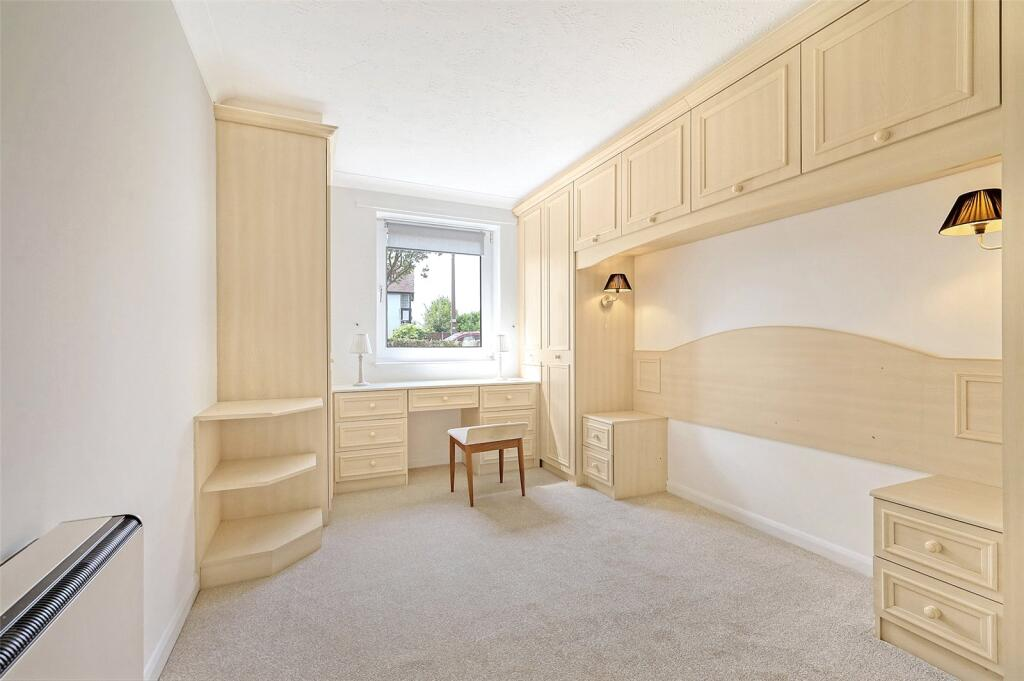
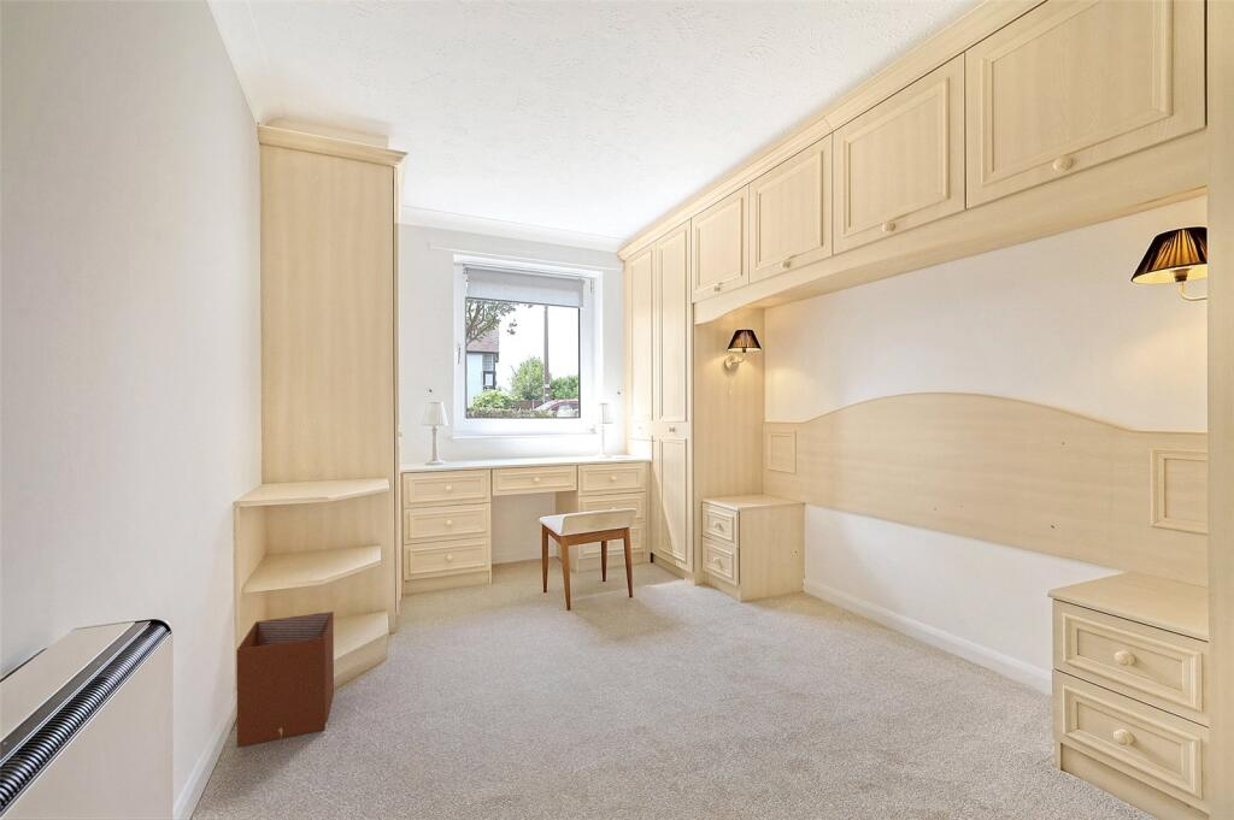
+ waste basket [235,610,335,749]
